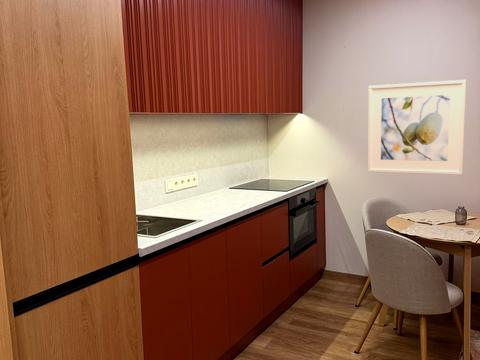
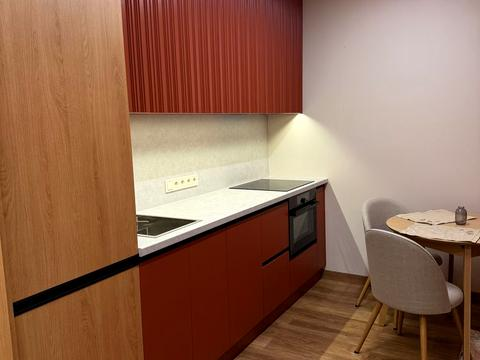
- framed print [367,79,467,176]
